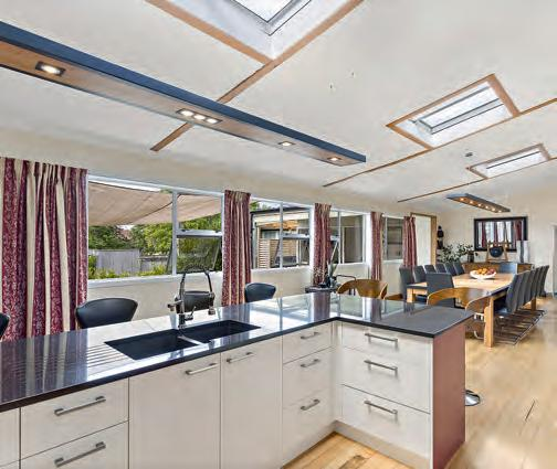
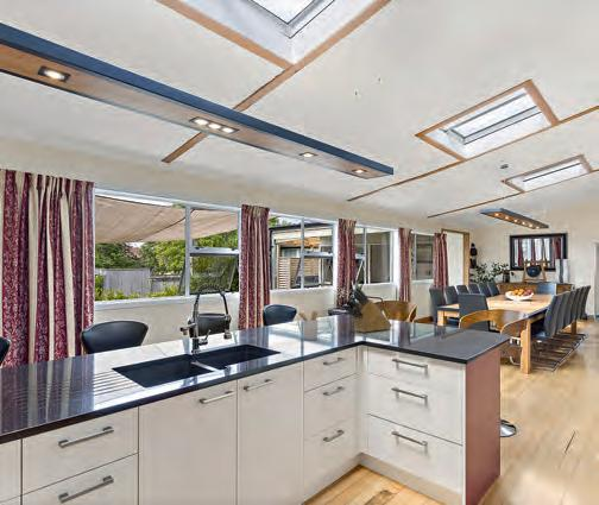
+ knife block [342,286,393,334]
+ utensil holder [296,310,320,341]
